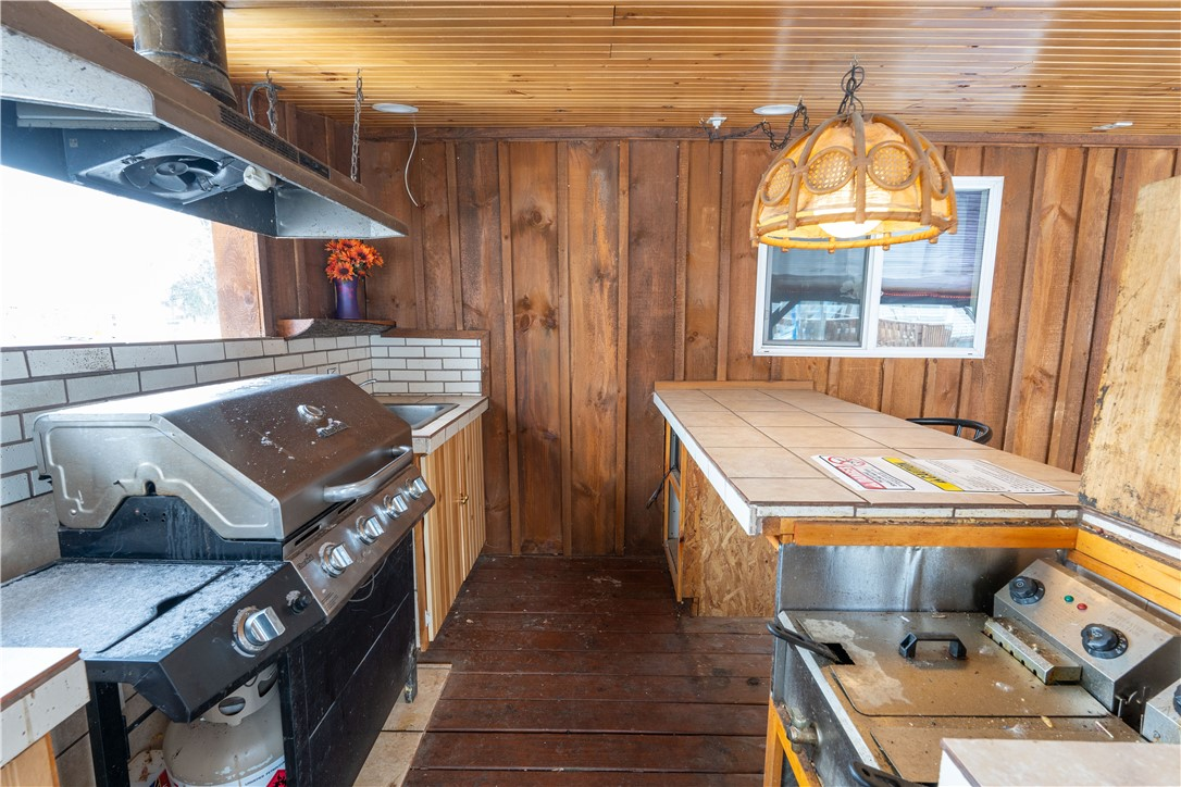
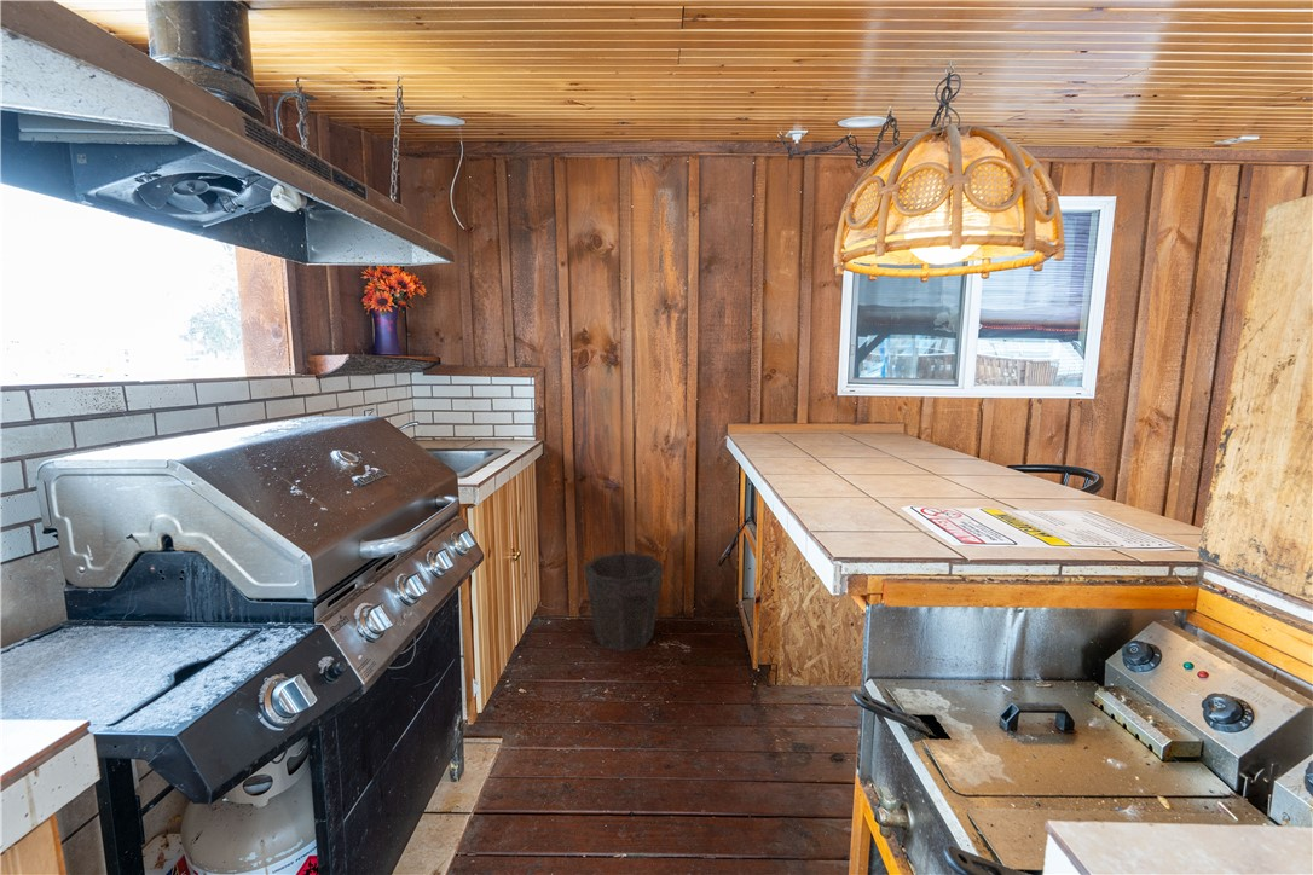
+ waste bin [583,551,665,653]
